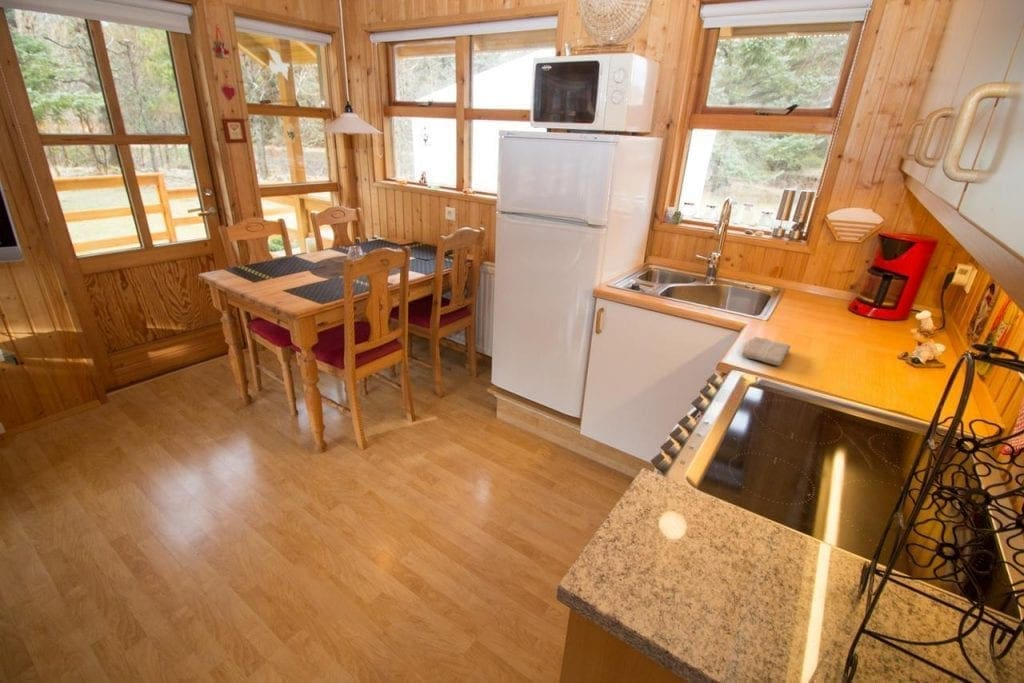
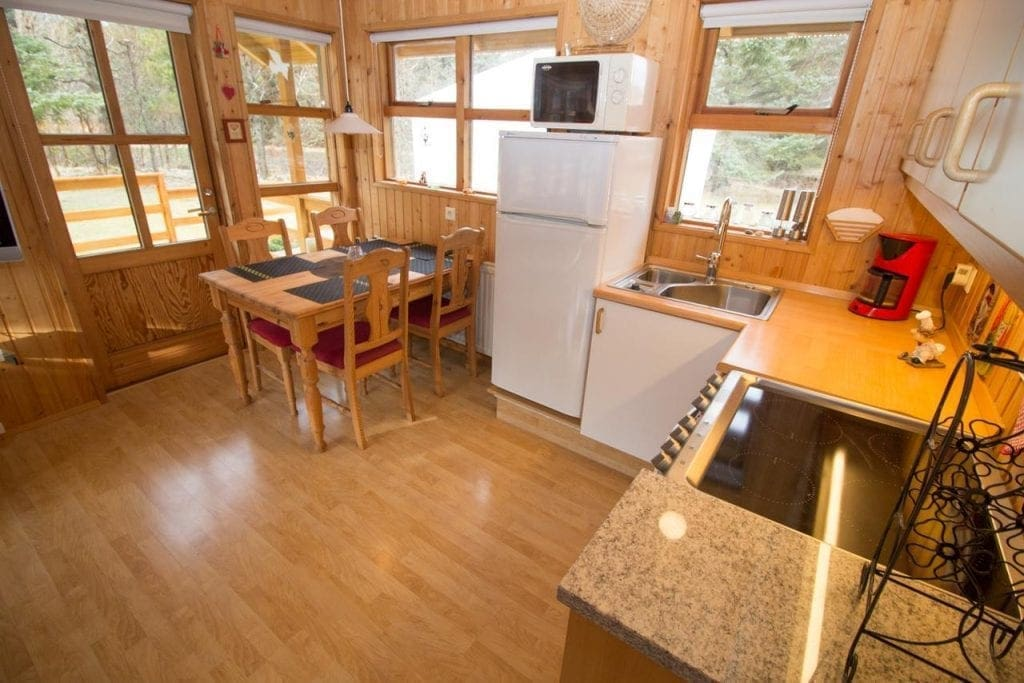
- washcloth [741,336,792,367]
